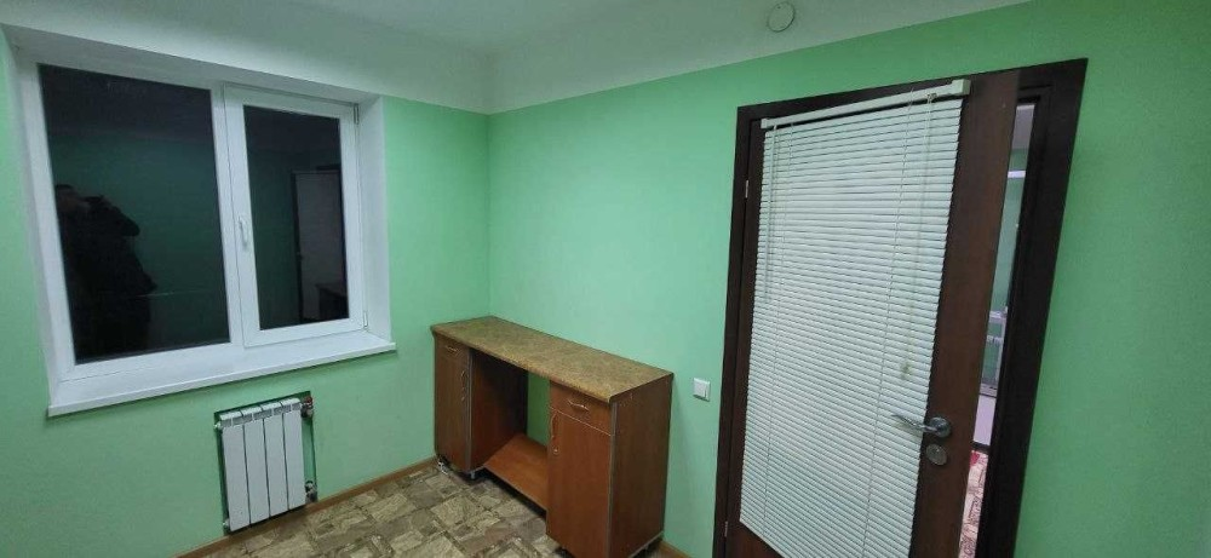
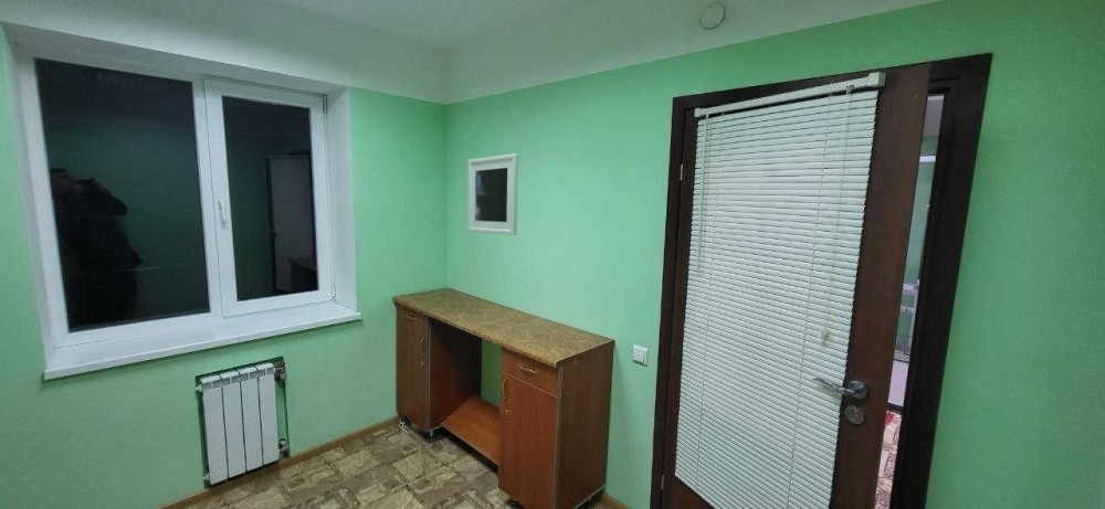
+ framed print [466,152,519,236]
